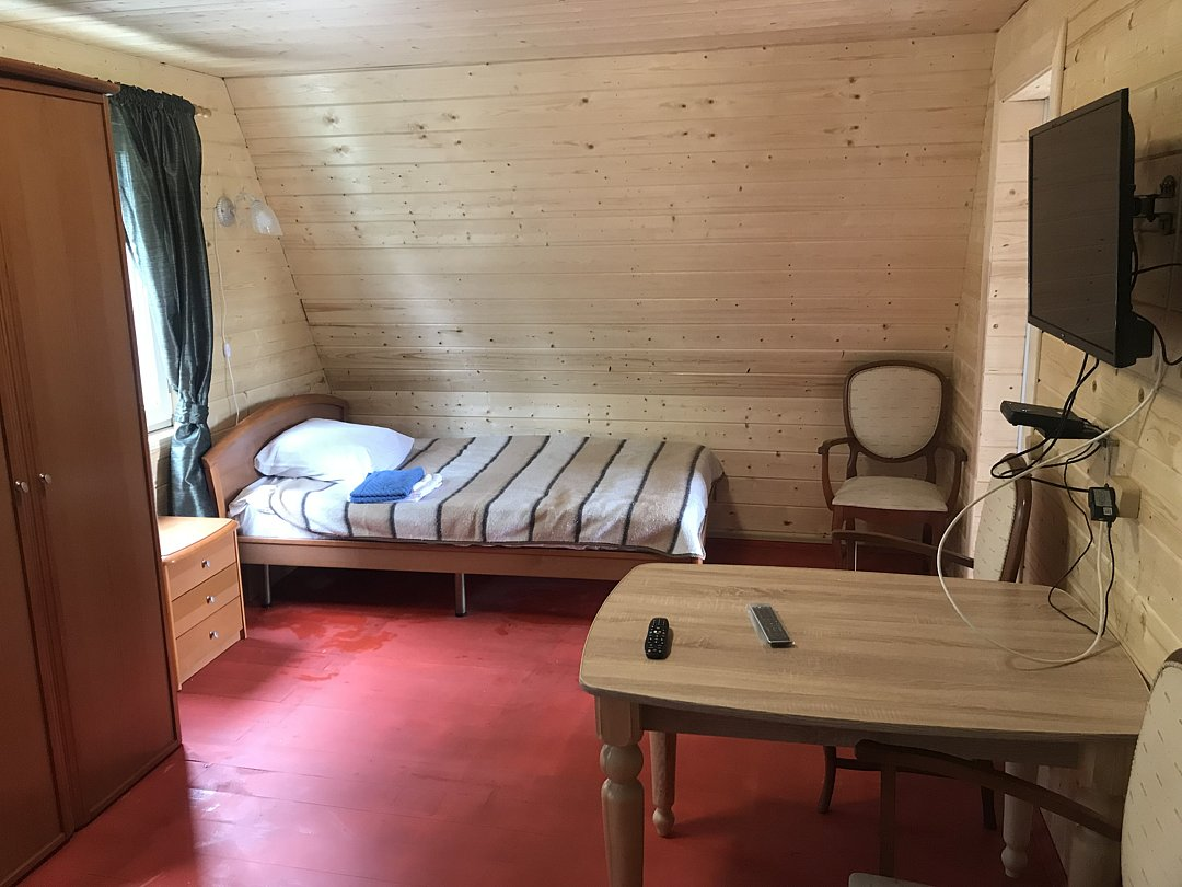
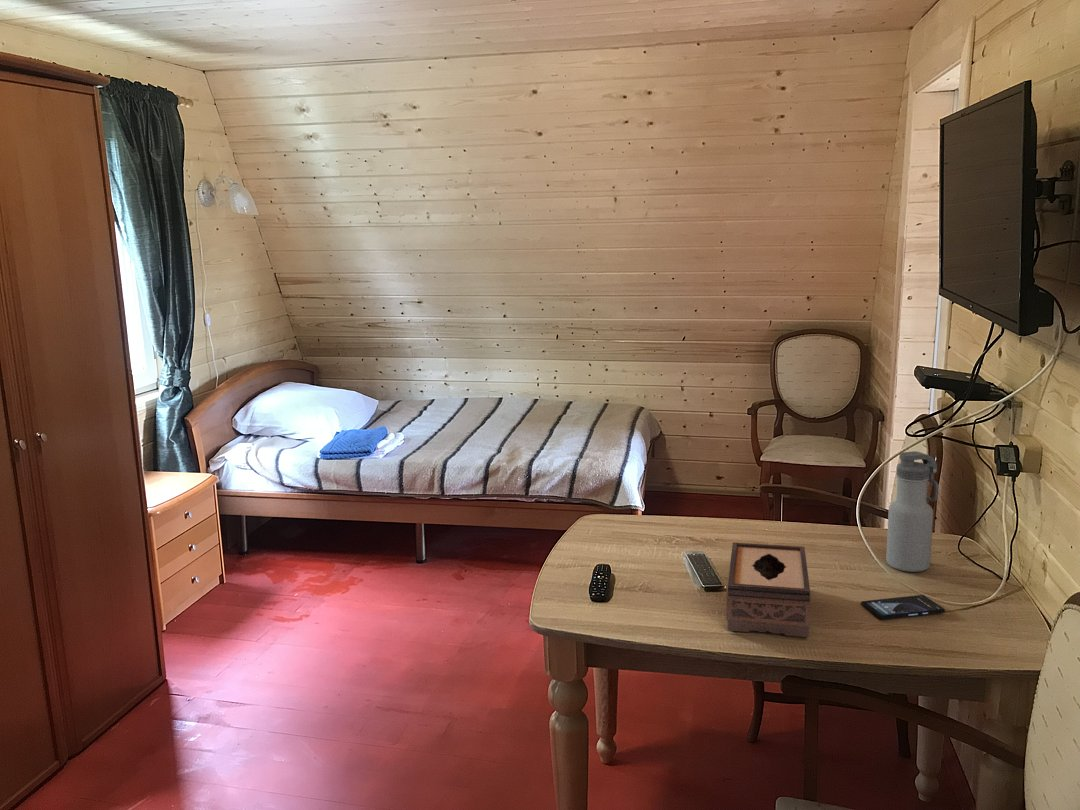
+ smartphone [860,594,946,620]
+ water bottle [885,450,939,573]
+ tissue box [726,541,812,638]
